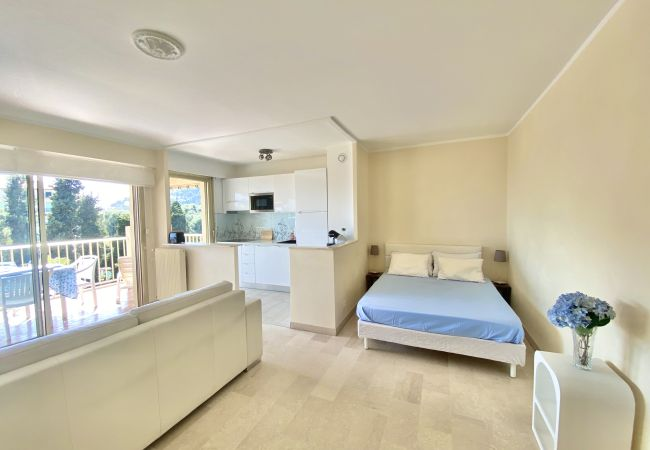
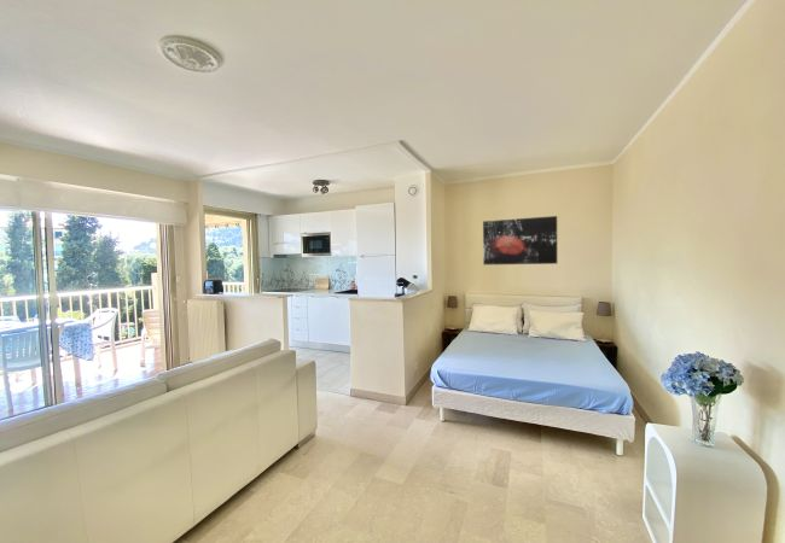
+ wall art [482,215,558,265]
